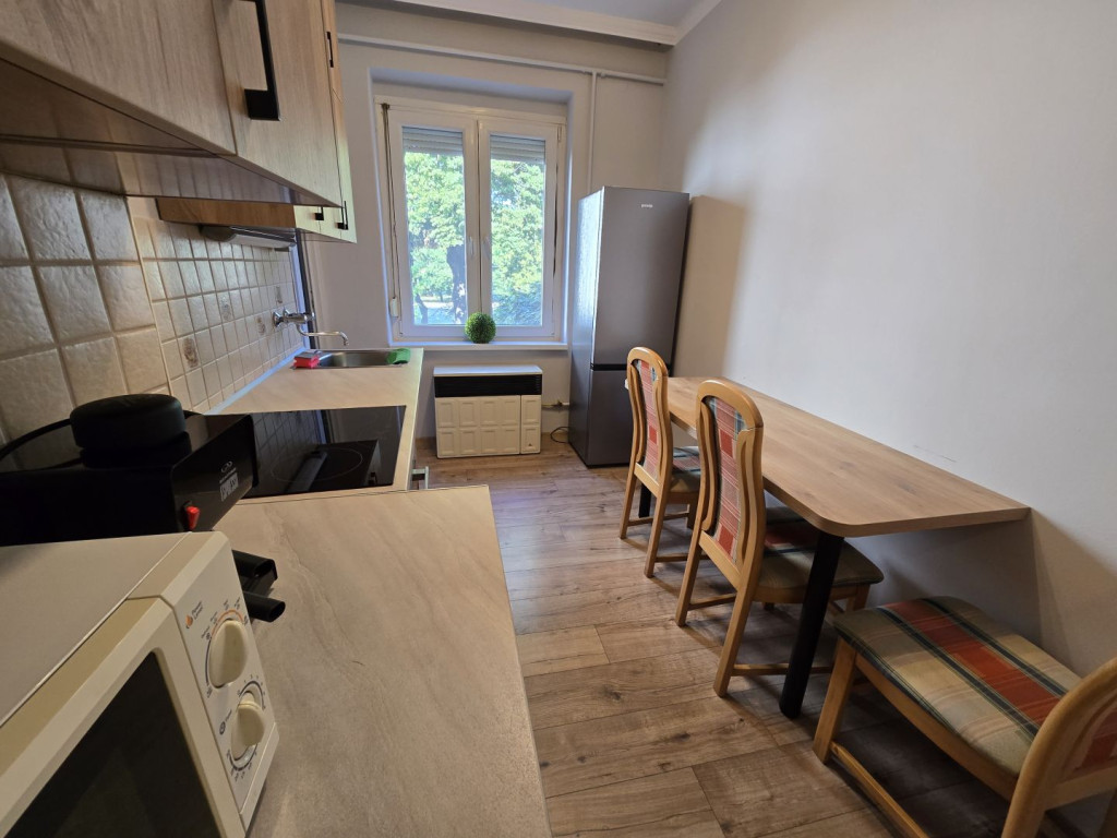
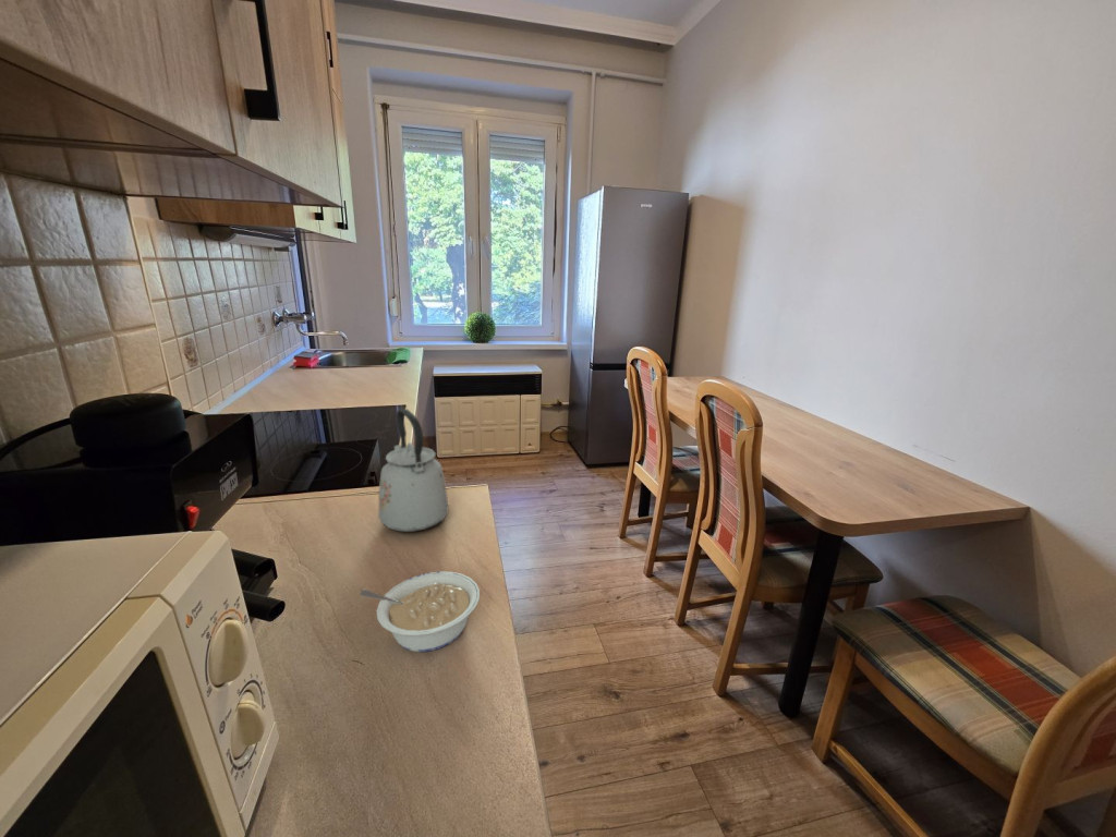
+ legume [359,570,481,653]
+ kettle [378,408,449,533]
